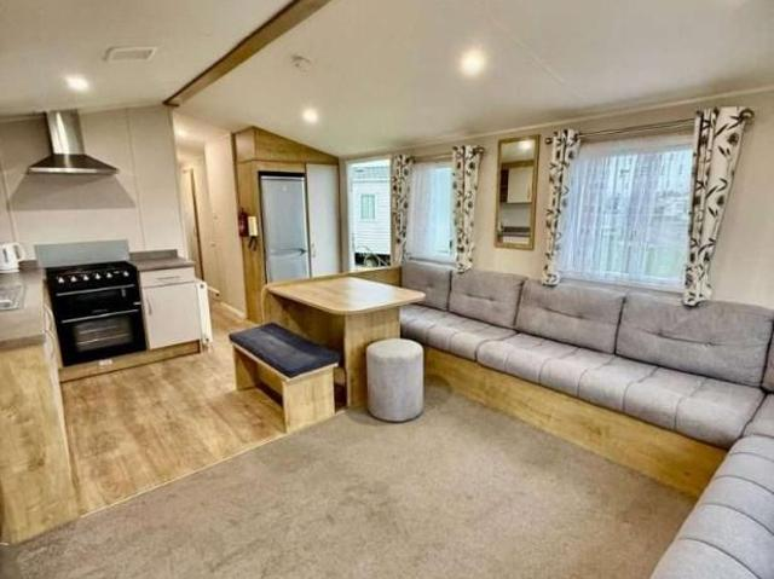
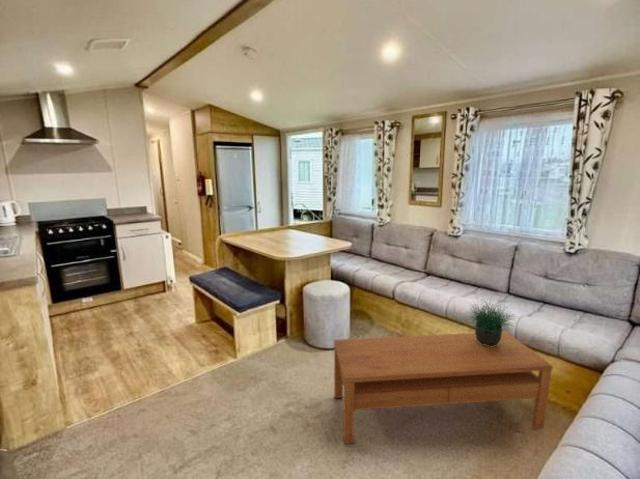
+ potted plant [464,292,520,346]
+ coffee table [333,330,554,445]
